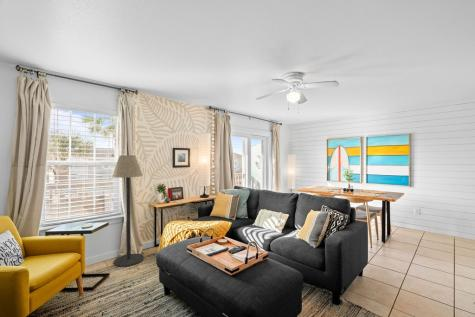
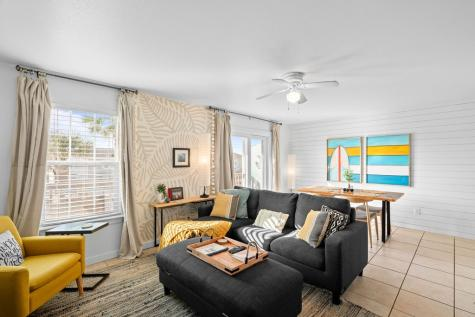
- floor lamp [111,154,144,268]
